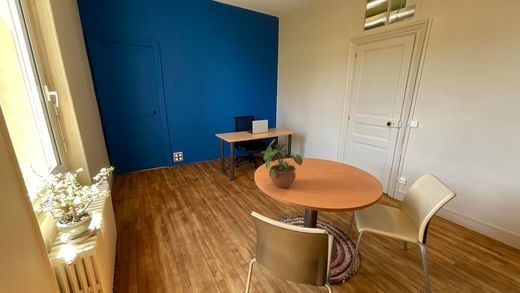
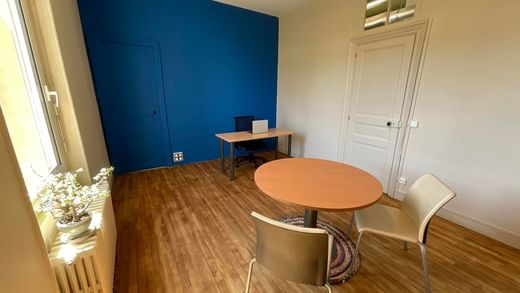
- potted plant [260,138,304,189]
